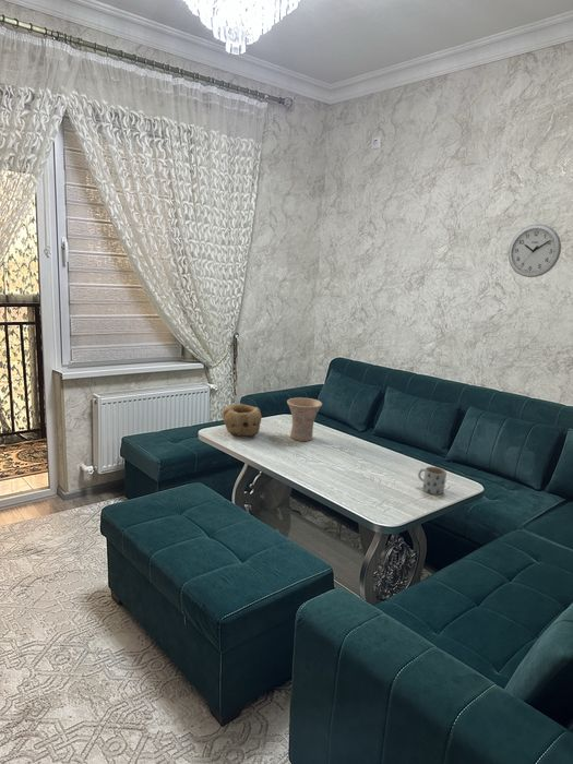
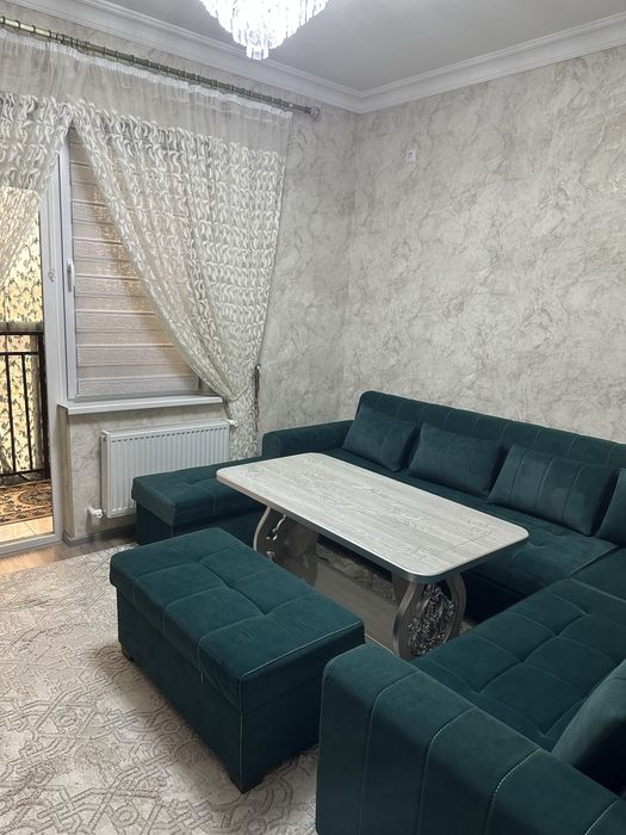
- wall clock [508,223,562,278]
- vase [286,396,323,442]
- mug [417,466,447,496]
- bowl [222,403,263,437]
